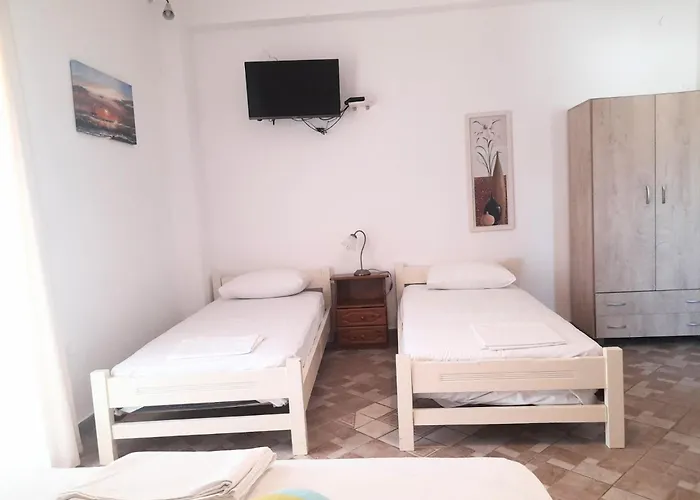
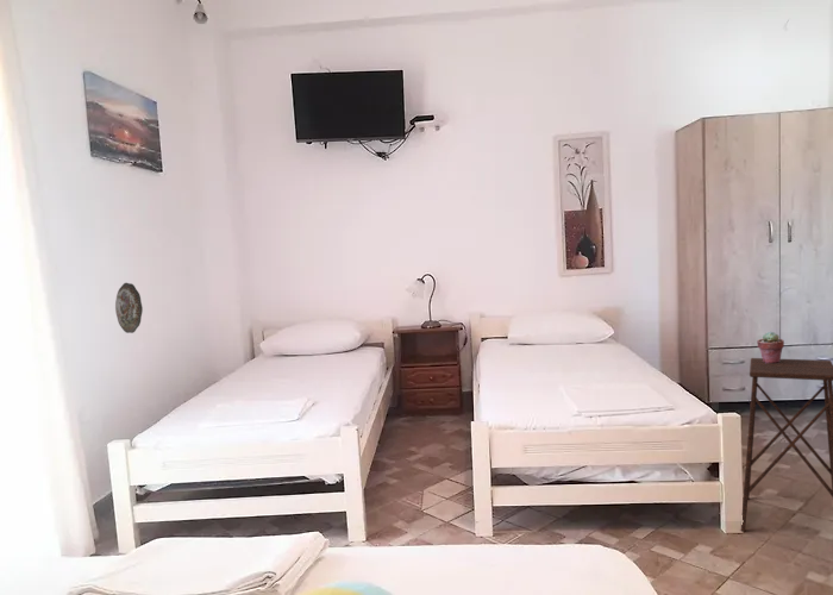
+ side table [740,357,833,533]
+ potted succulent [756,331,785,363]
+ decorative plate [114,282,144,334]
